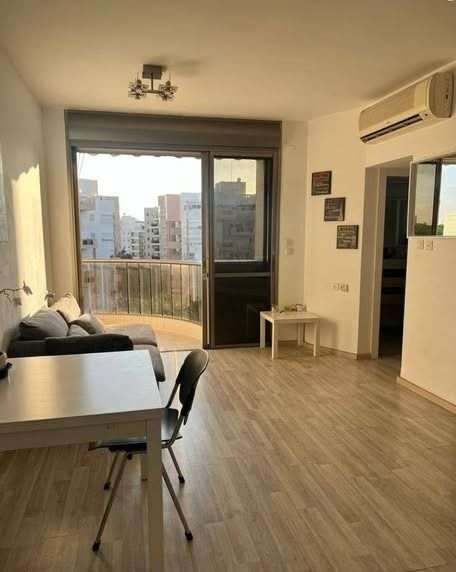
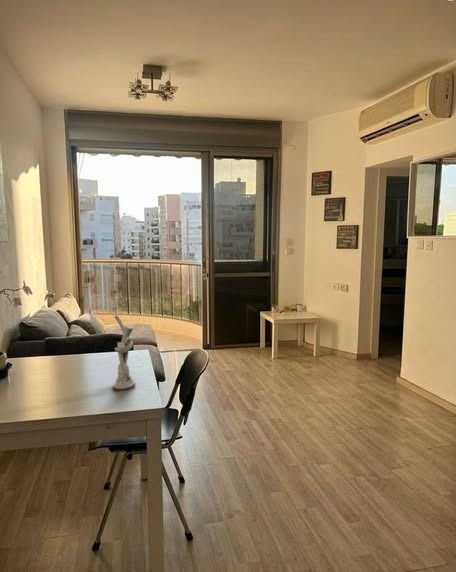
+ utensil holder [112,314,136,390]
